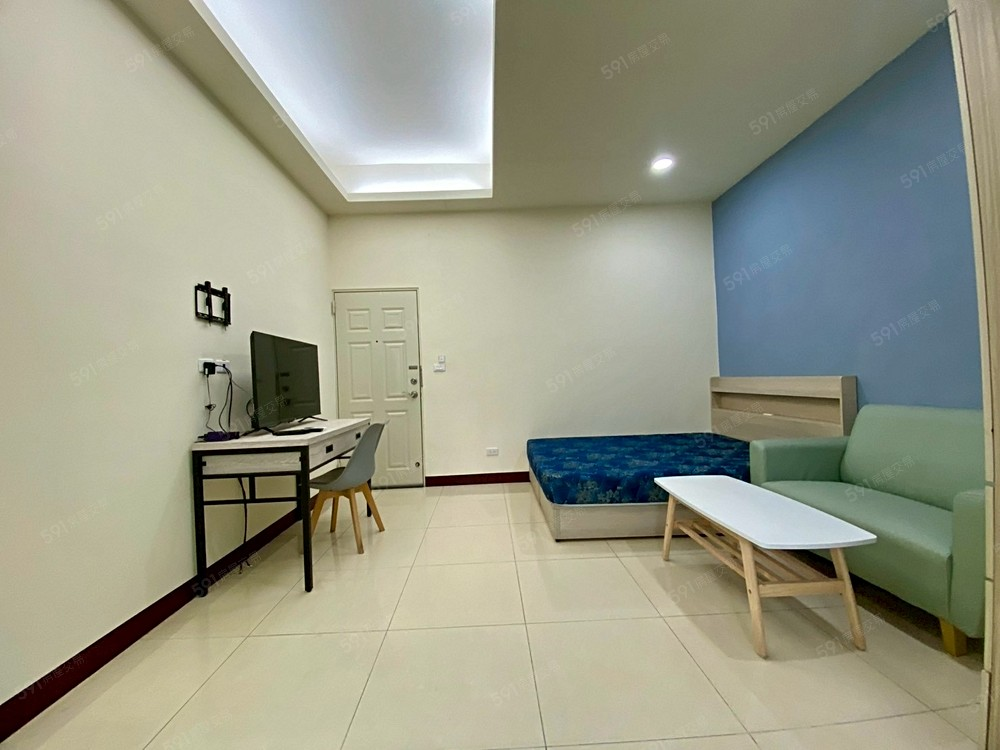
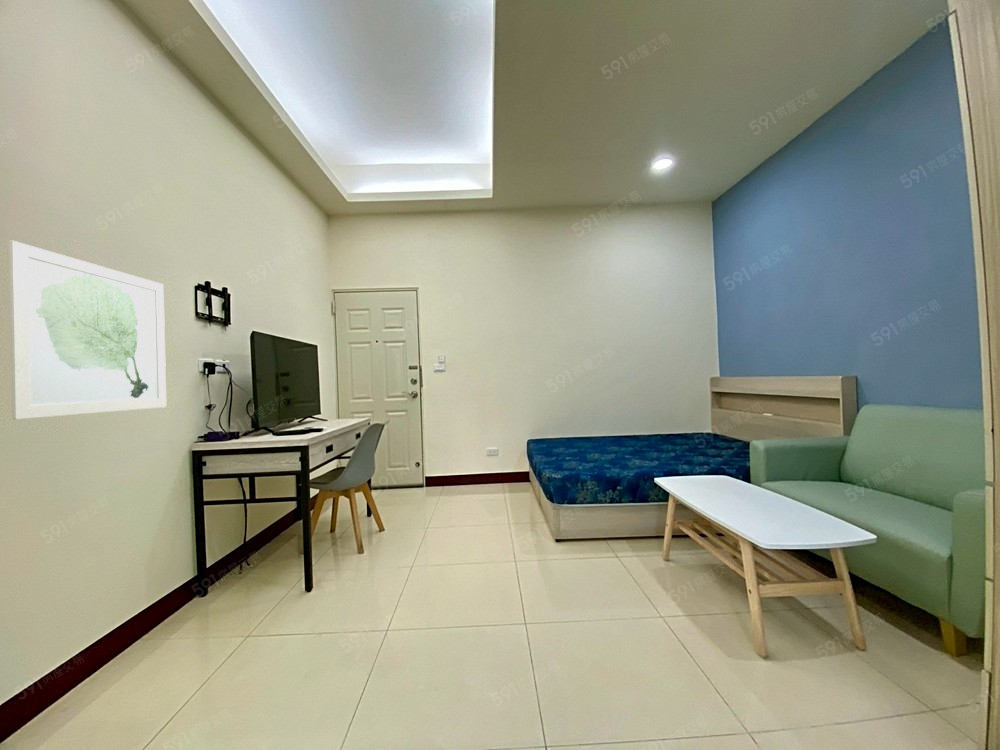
+ wall art [8,240,167,420]
